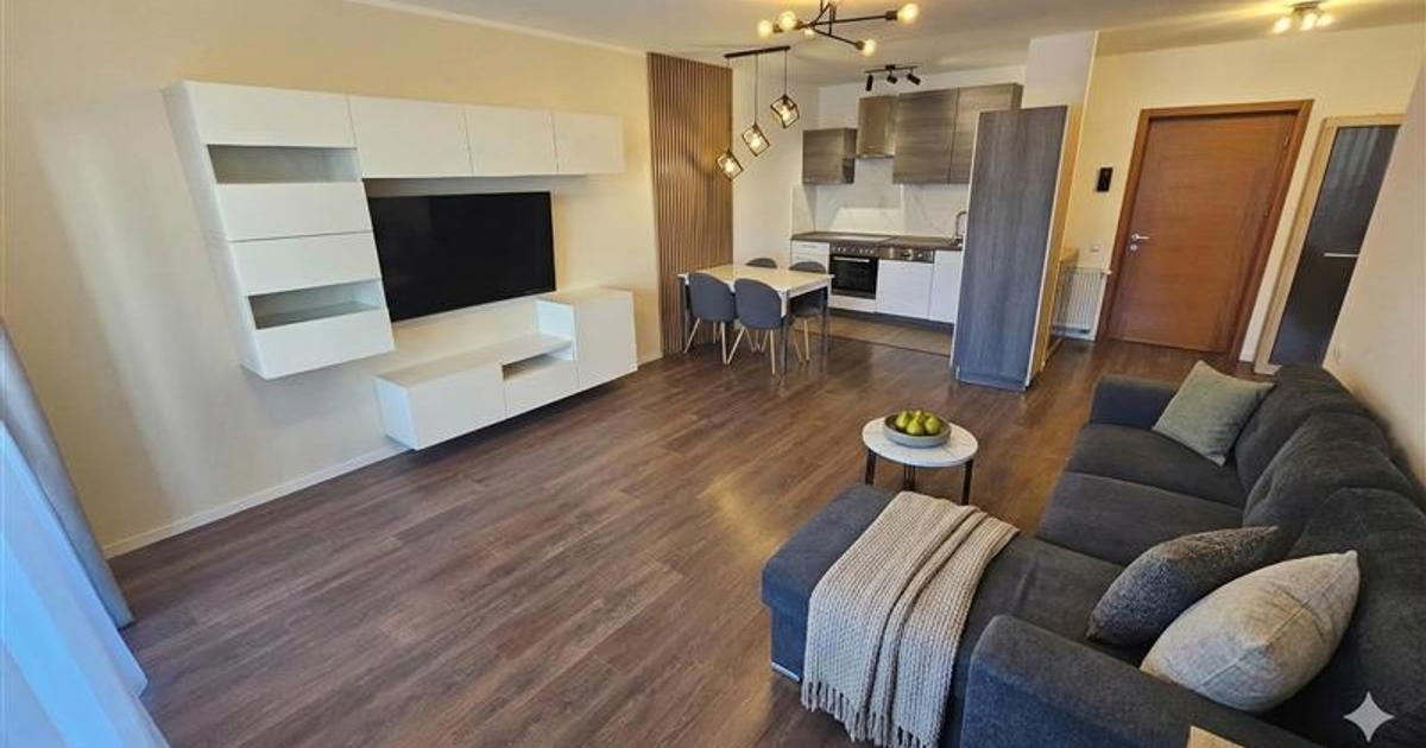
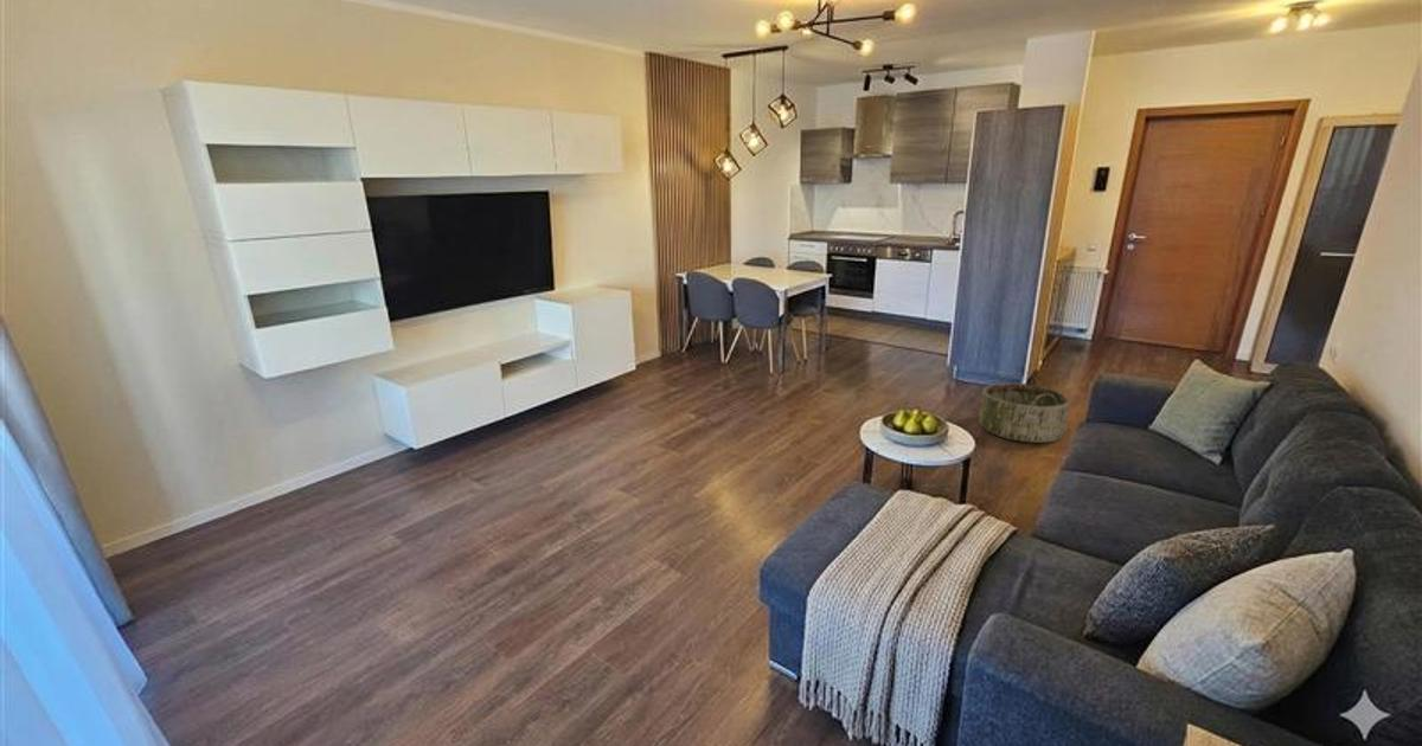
+ basket [978,372,1071,444]
